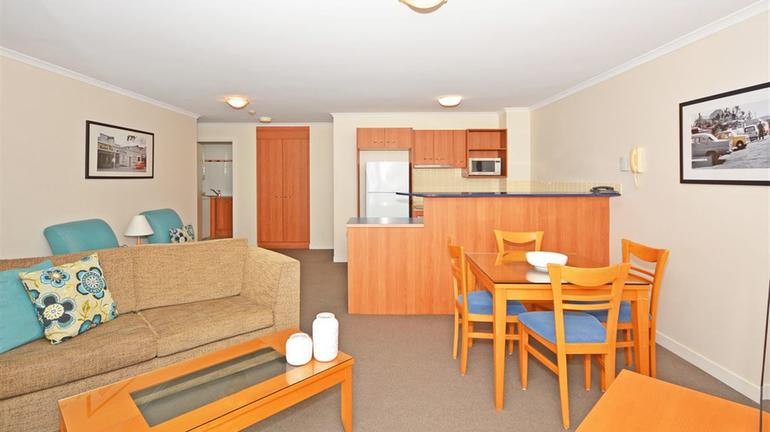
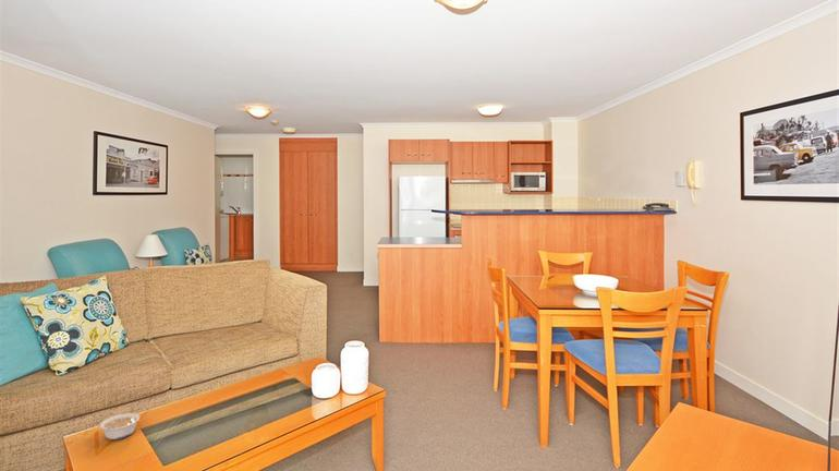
+ legume [98,412,141,440]
